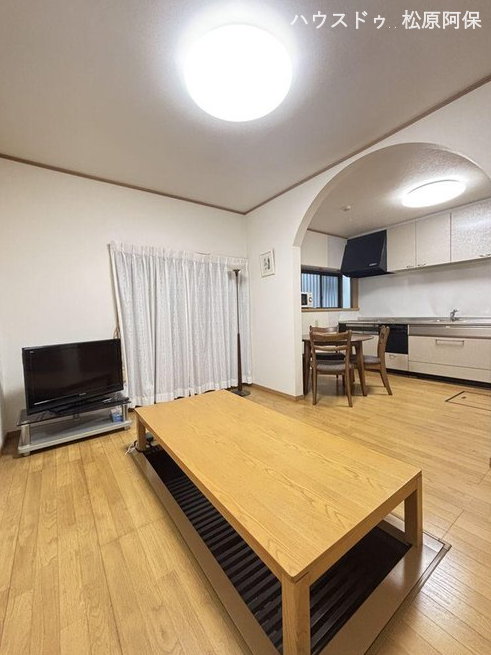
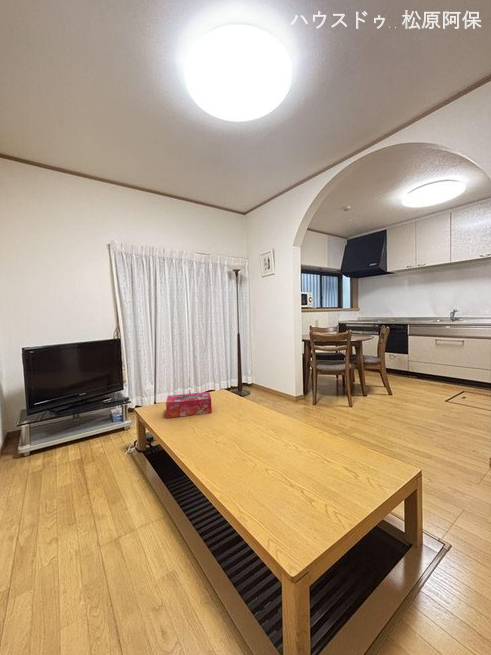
+ tissue box [165,391,213,419]
